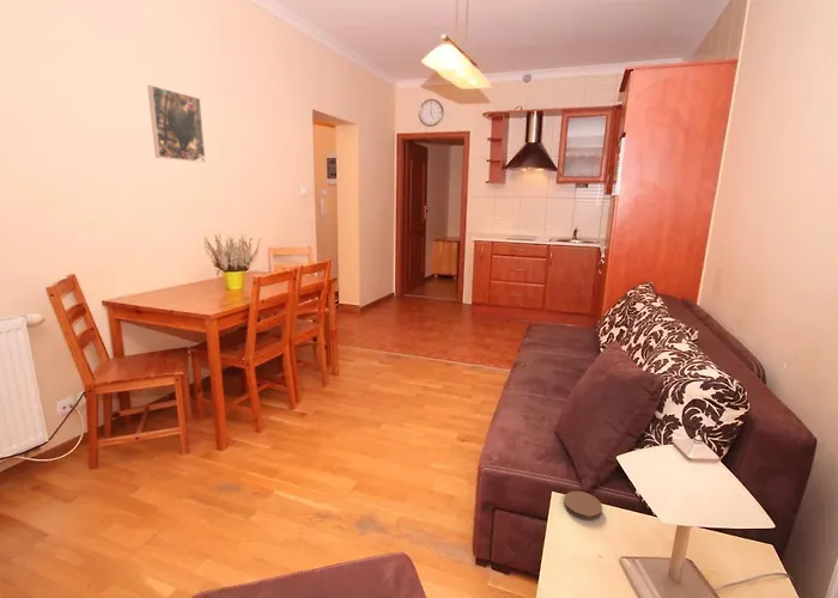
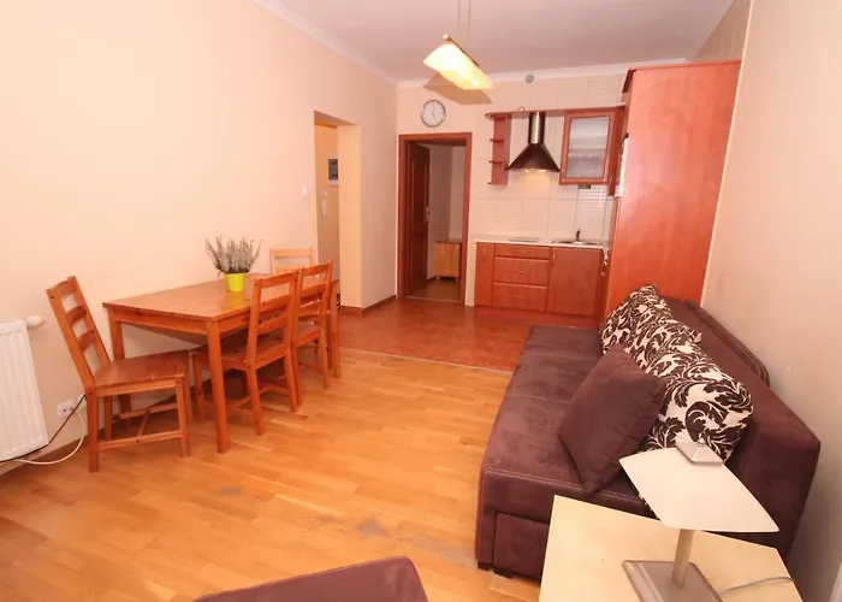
- coaster [563,490,603,521]
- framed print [146,84,207,164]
